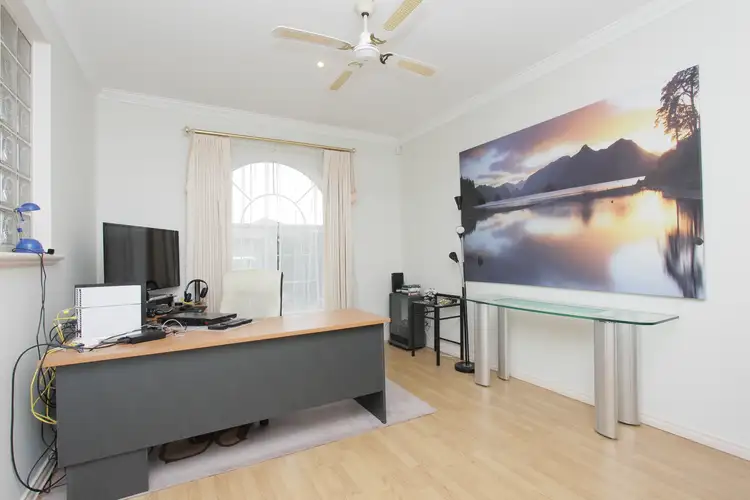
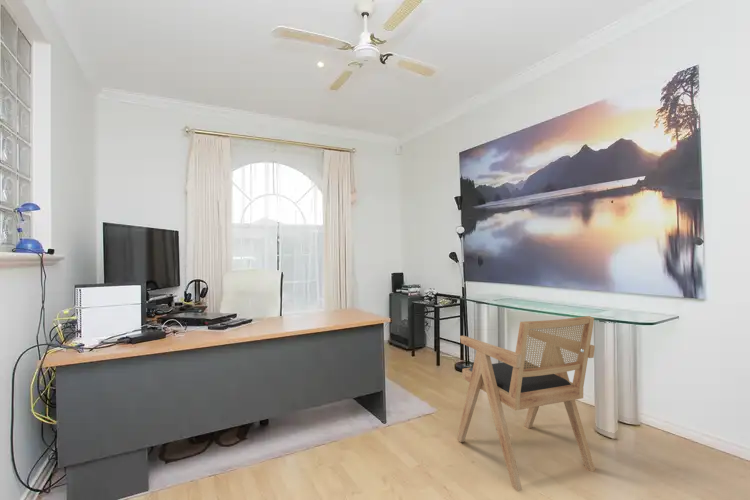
+ armchair [456,315,596,492]
